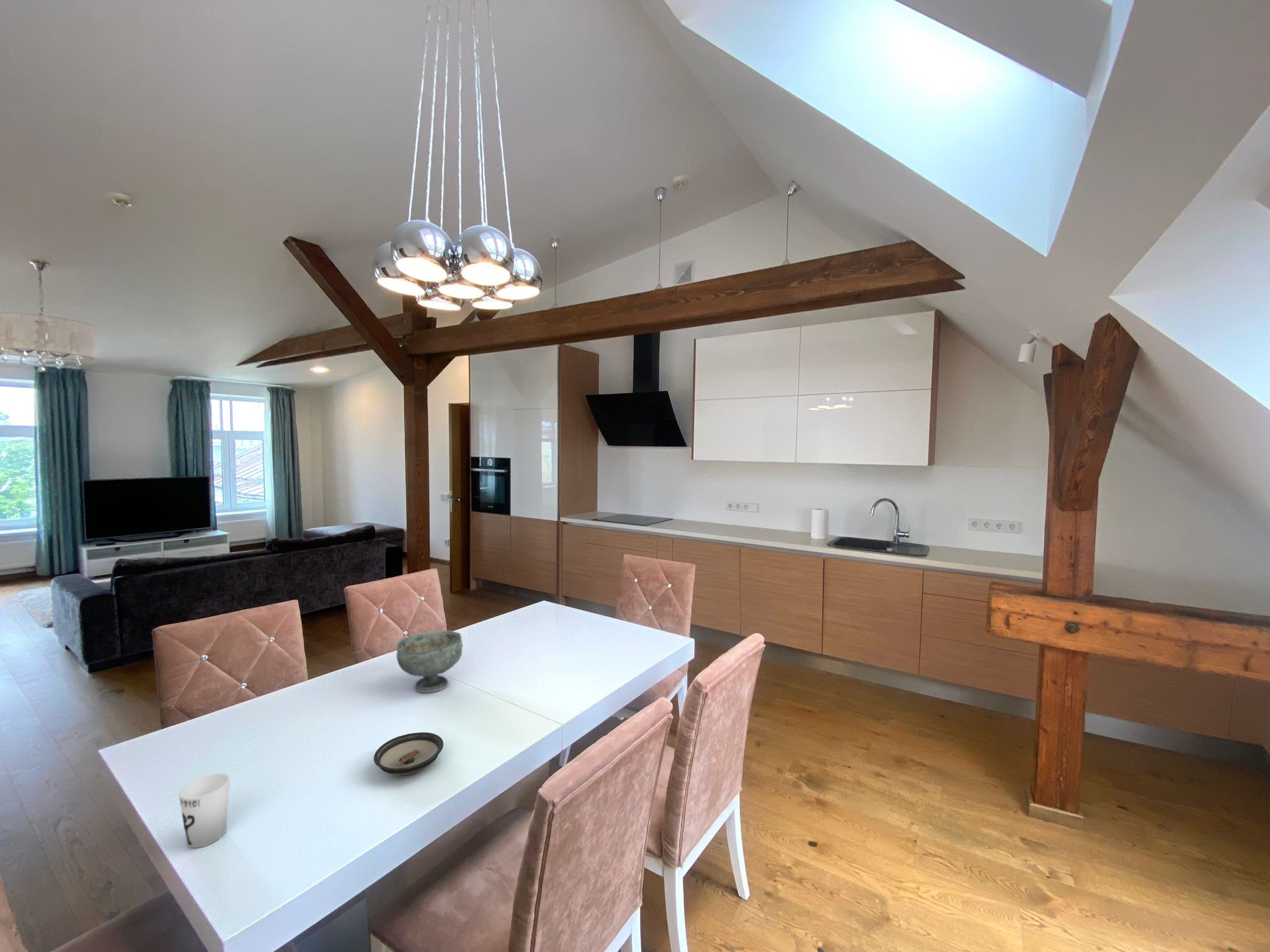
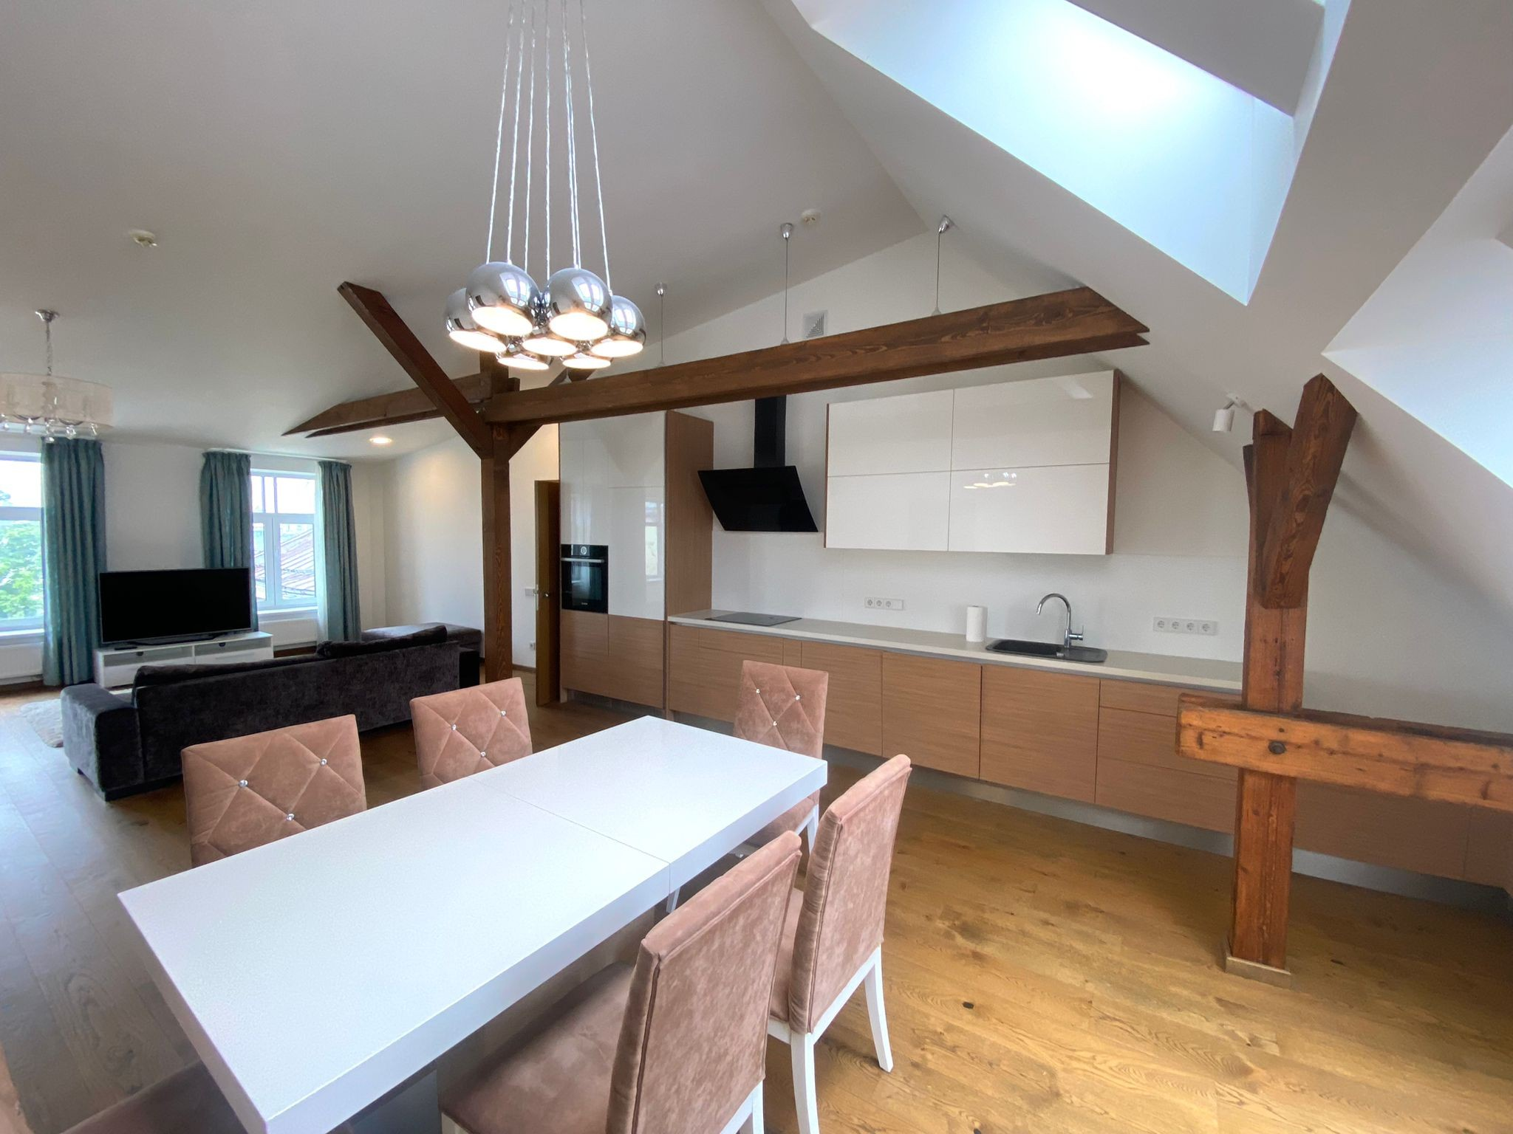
- saucer [373,732,444,776]
- bowl [396,630,463,694]
- cup [179,773,231,848]
